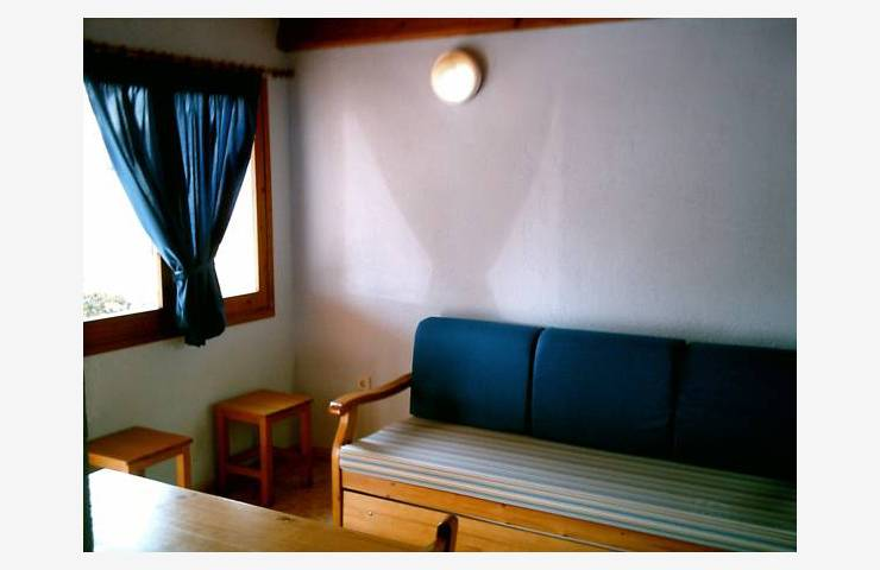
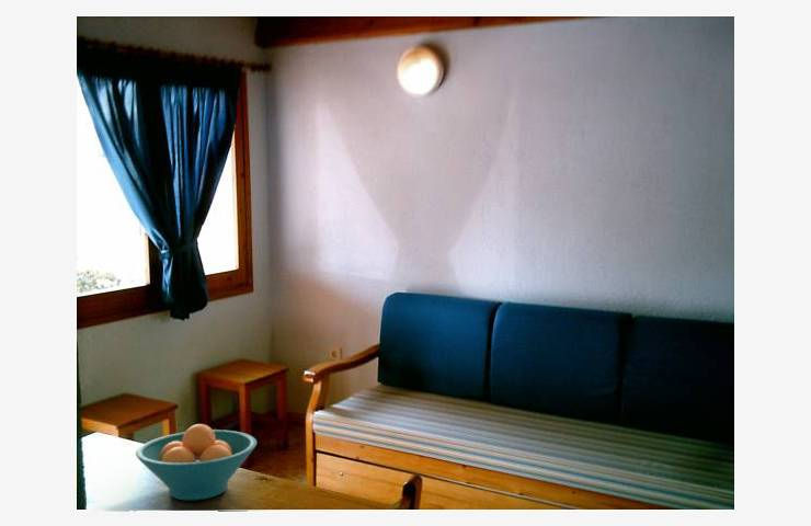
+ fruit bowl [135,423,258,502]
